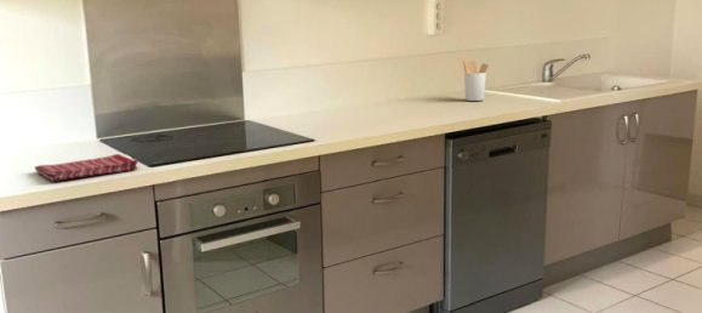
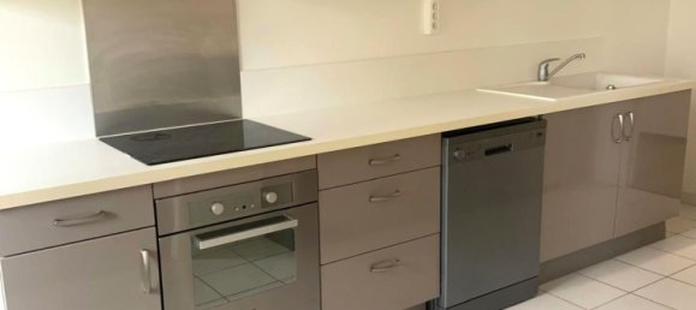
- dish towel [34,153,139,182]
- utensil holder [458,59,490,102]
